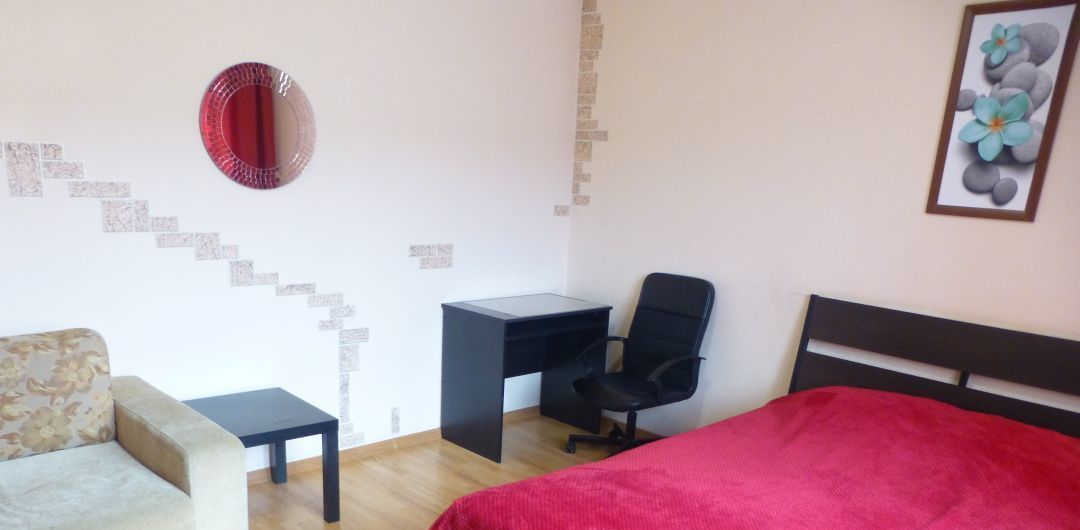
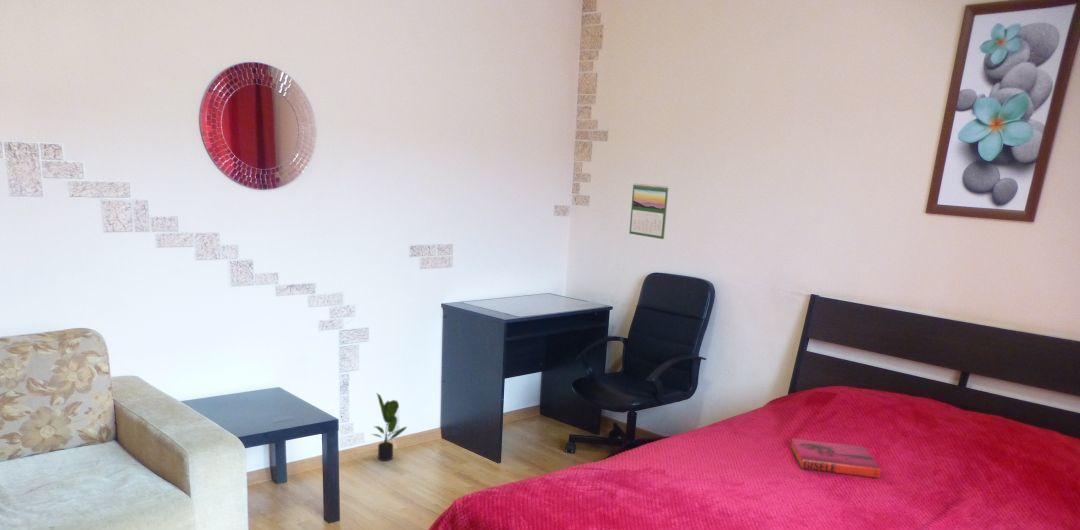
+ potted plant [371,393,408,462]
+ calendar [628,182,669,240]
+ hardback book [790,438,882,479]
